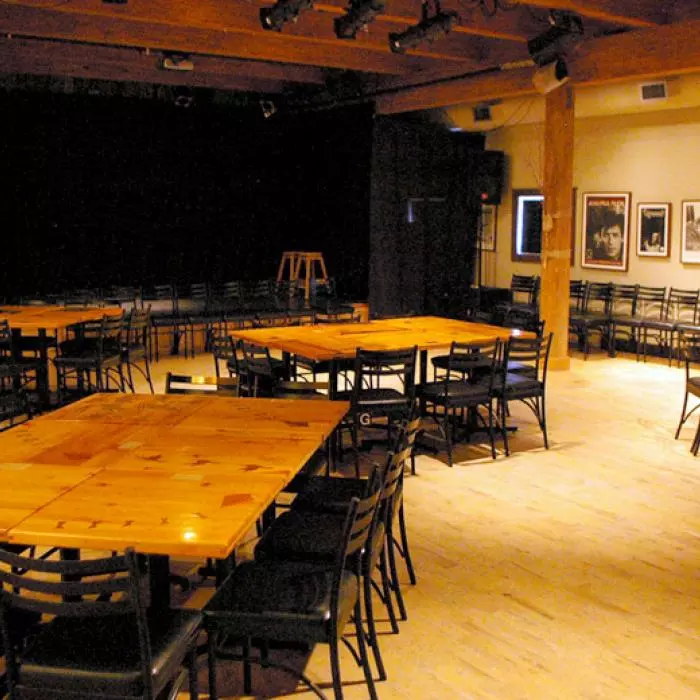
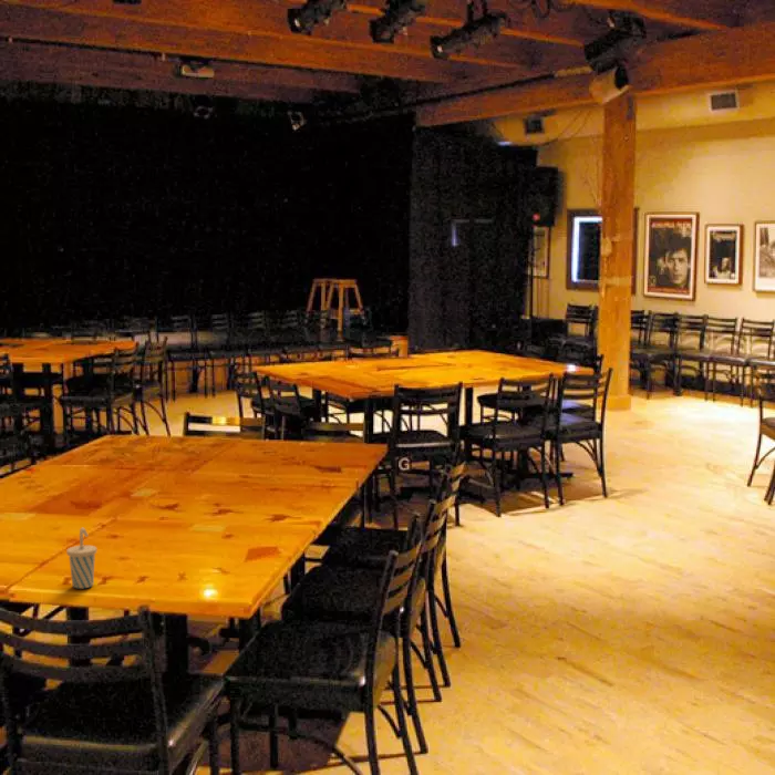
+ cup [65,527,97,590]
